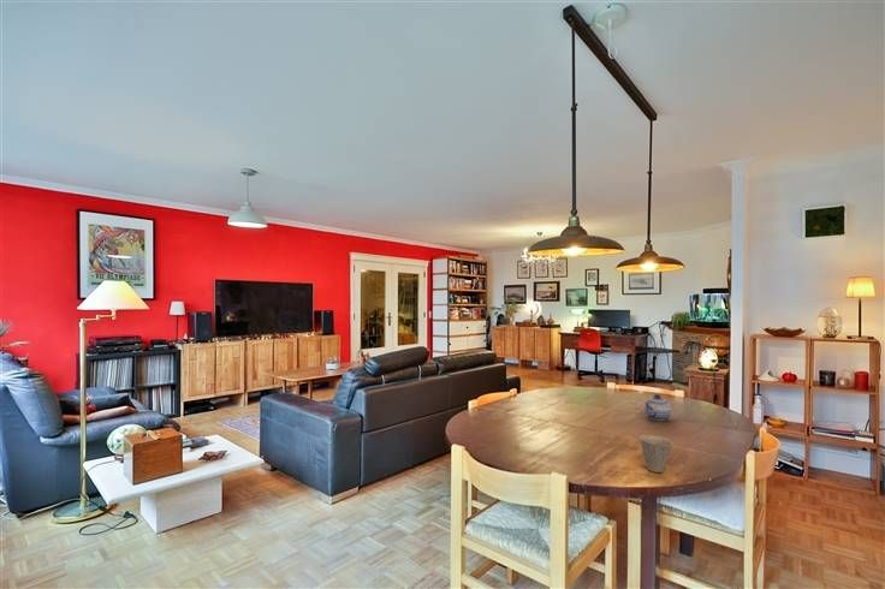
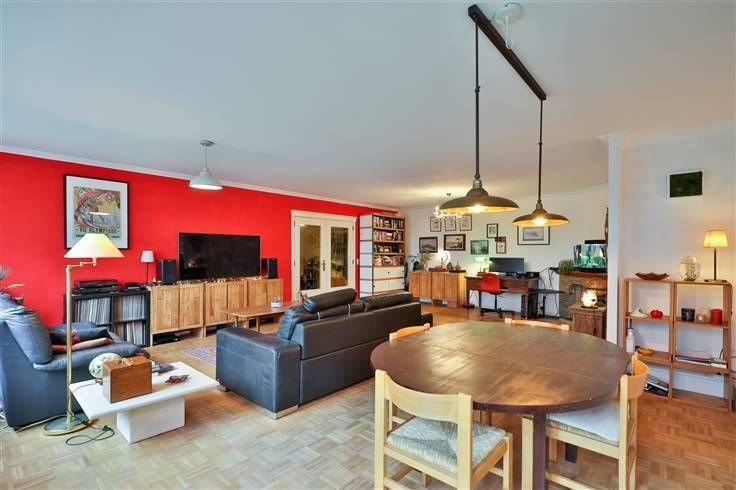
- cup [638,434,675,474]
- teapot [643,393,672,422]
